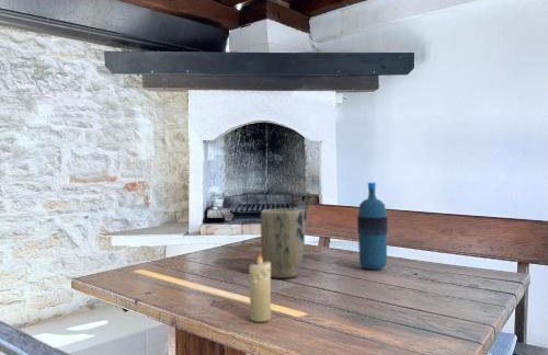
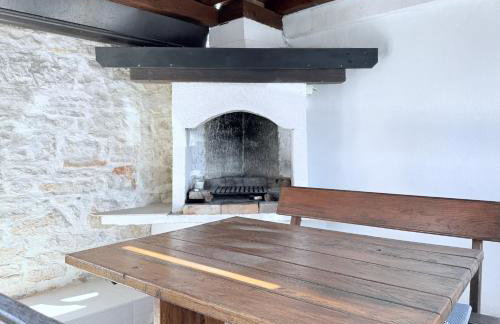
- candle [248,250,272,323]
- water bottle [356,182,389,271]
- plant pot [260,208,306,279]
